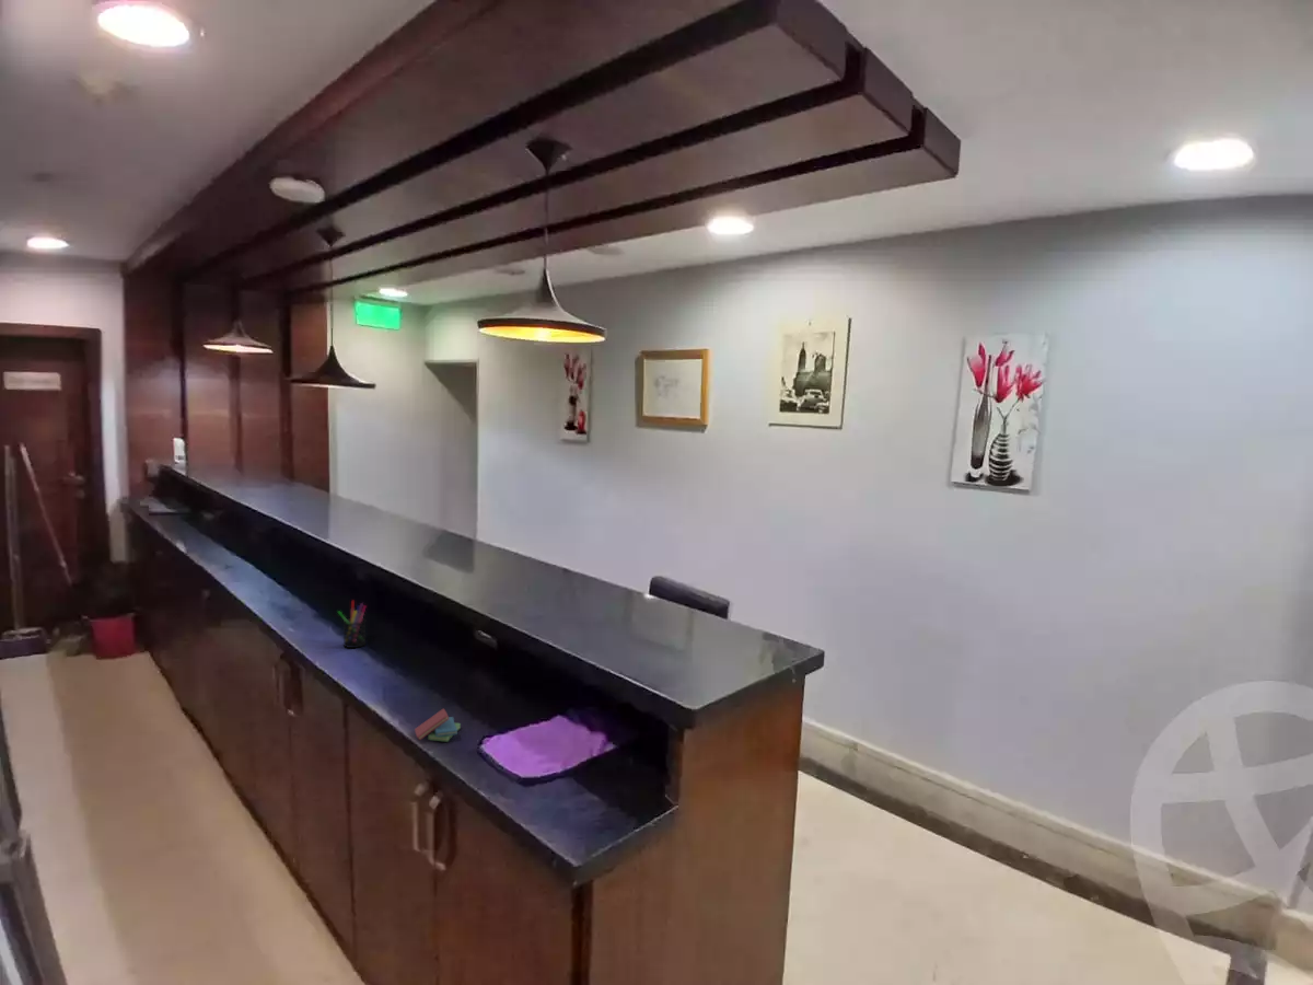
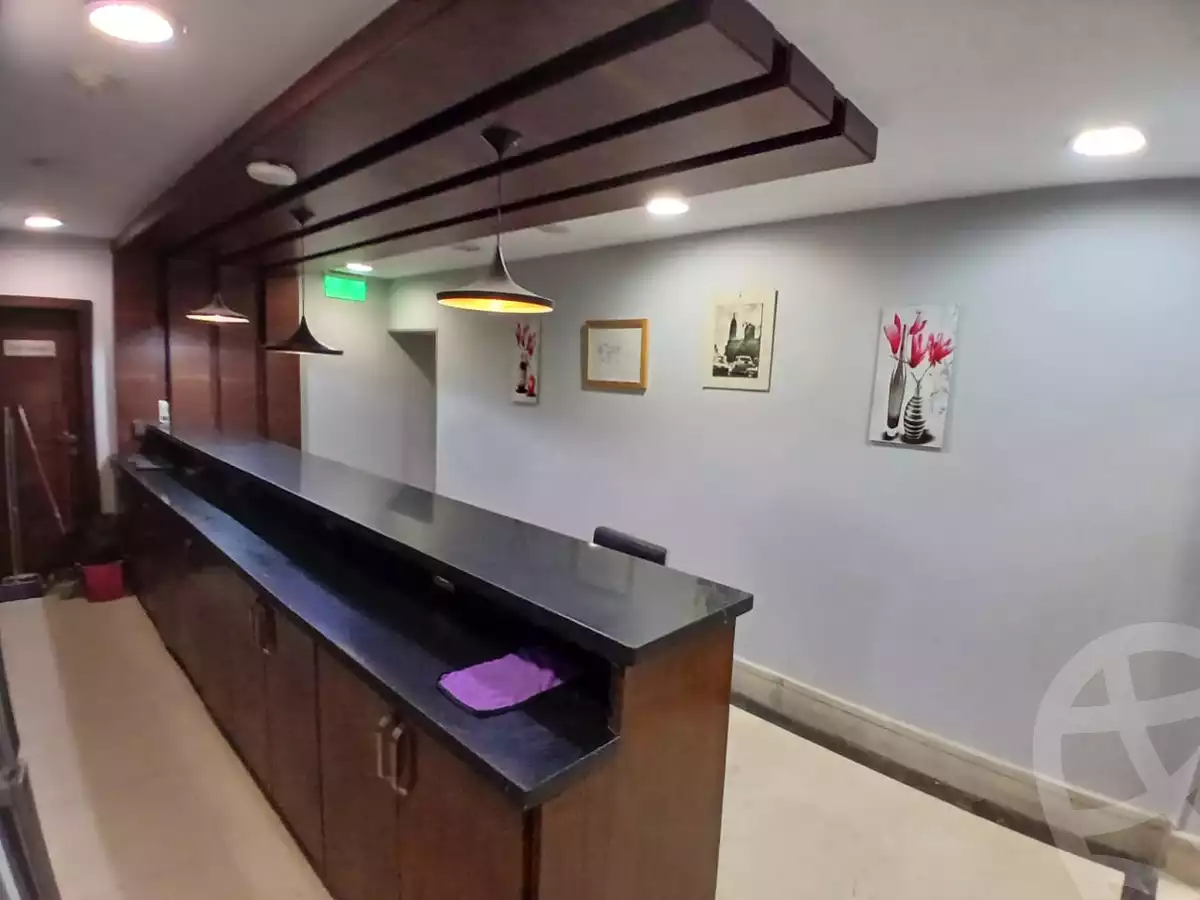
- pen holder [336,600,368,649]
- sticky notes [414,708,462,743]
